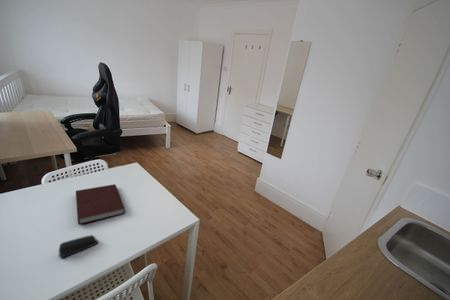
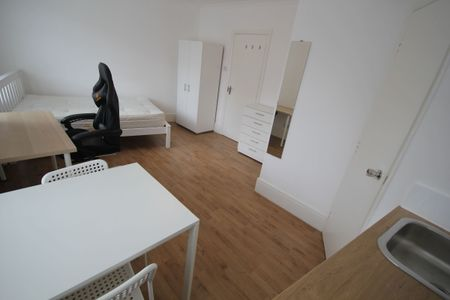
- notebook [75,183,125,225]
- stapler [58,234,99,259]
